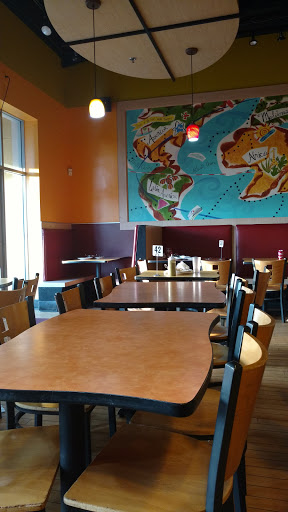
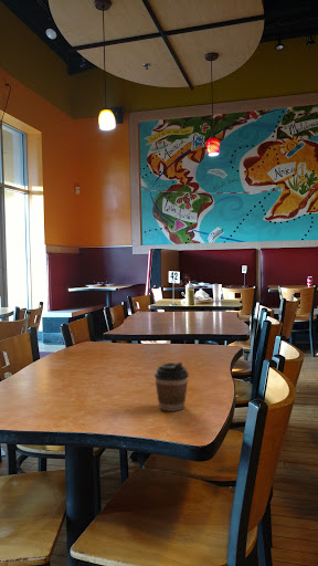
+ coffee cup [153,361,190,412]
